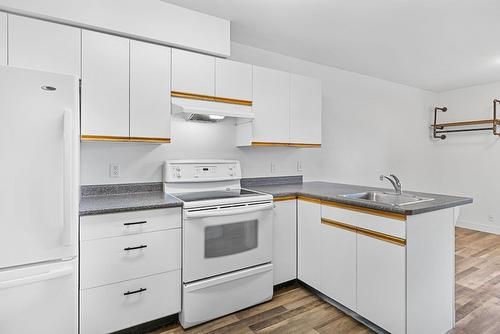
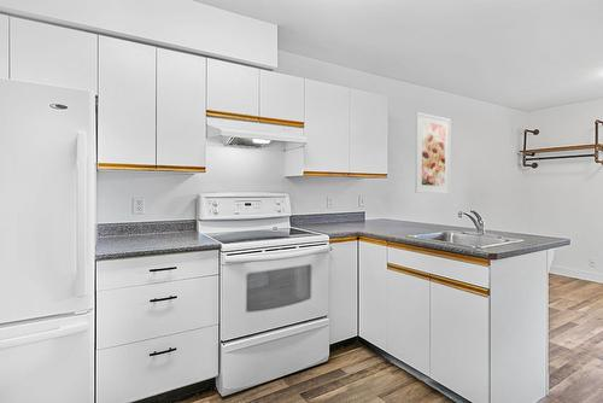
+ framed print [414,111,452,194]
